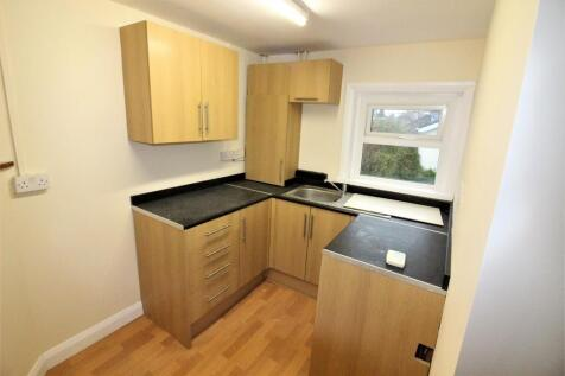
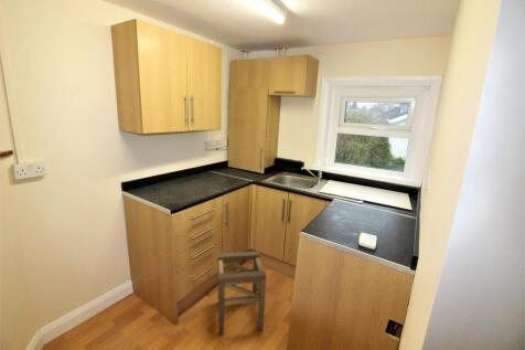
+ stool [216,251,268,336]
